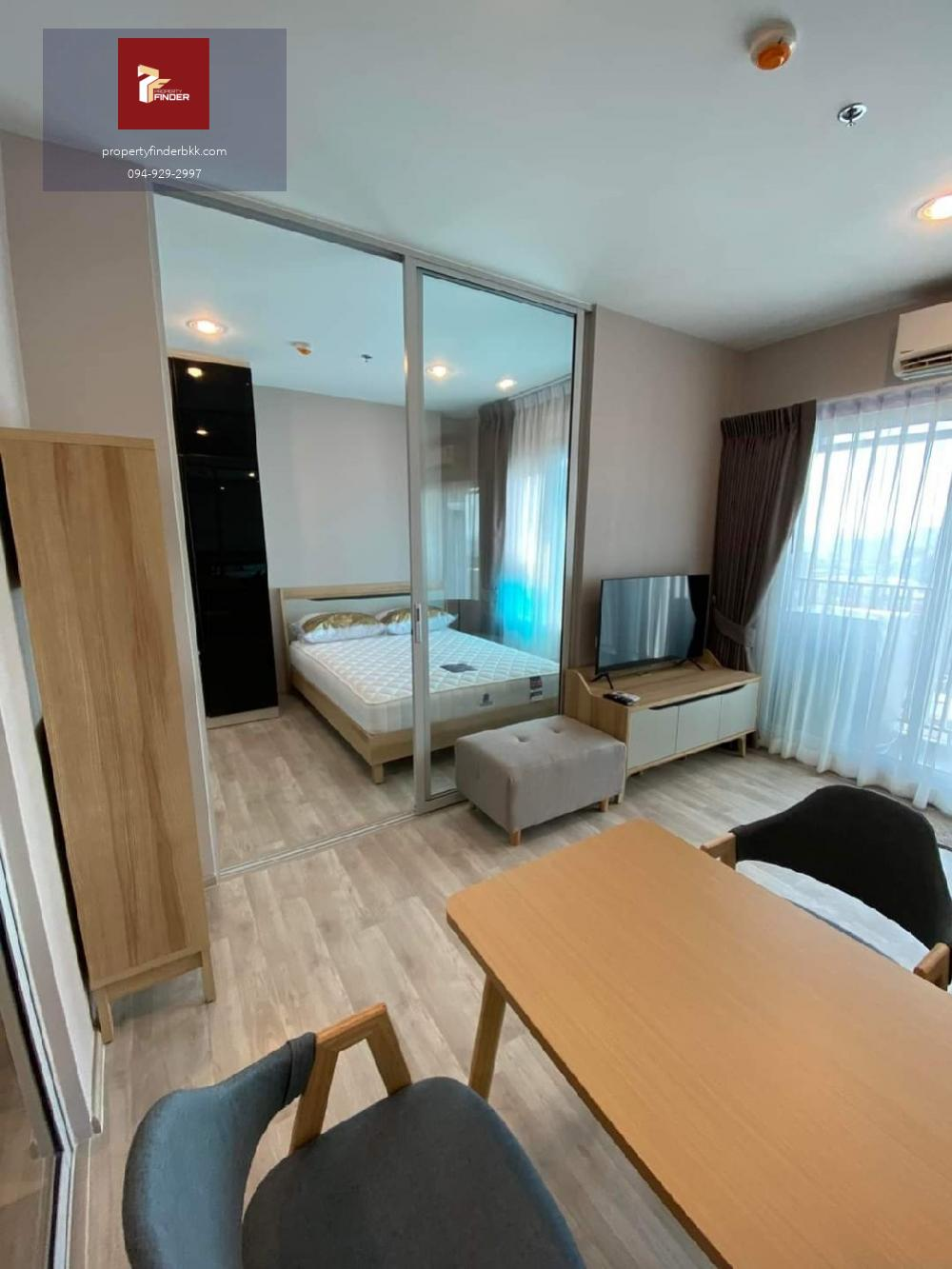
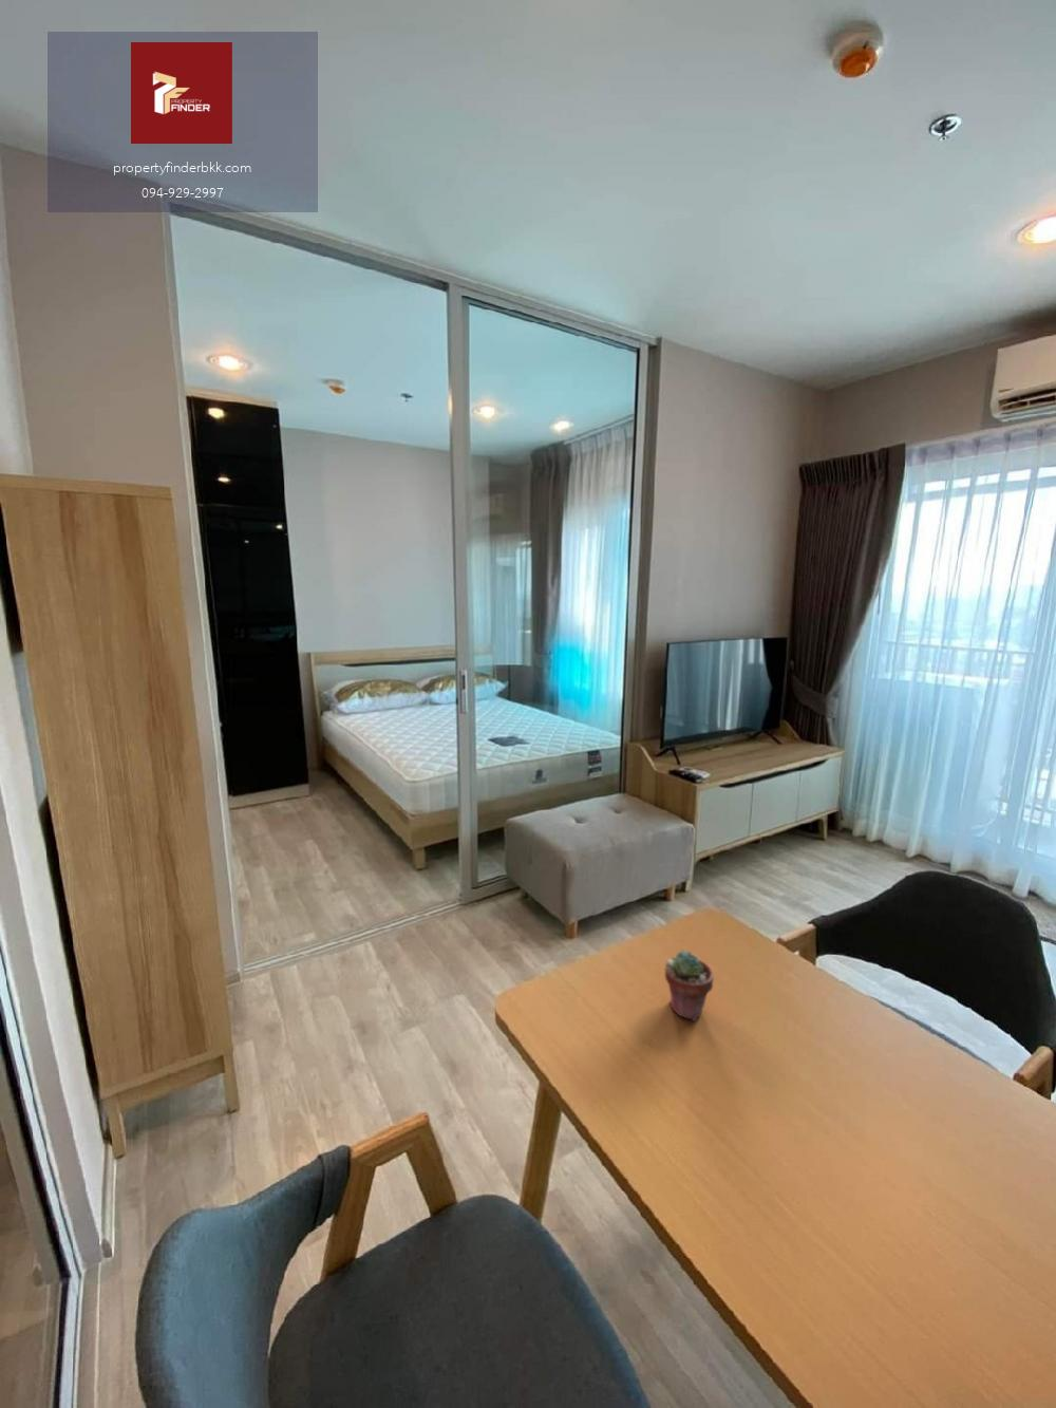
+ potted succulent [664,949,715,1023]
